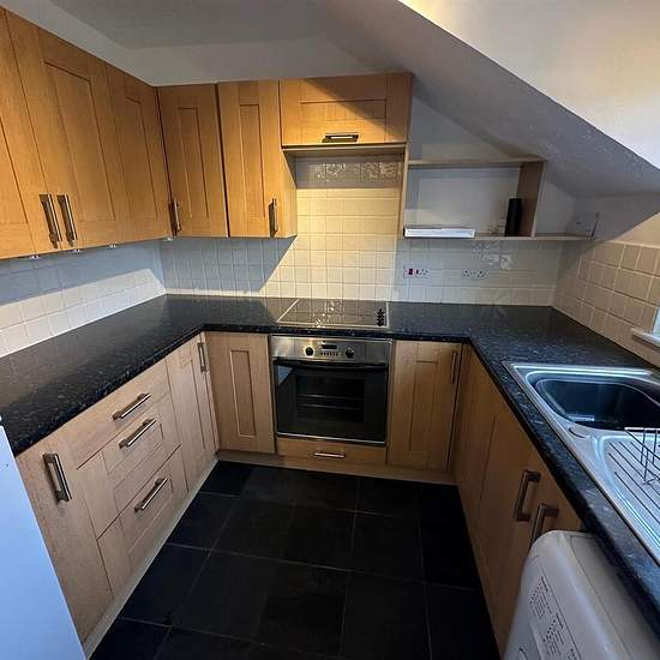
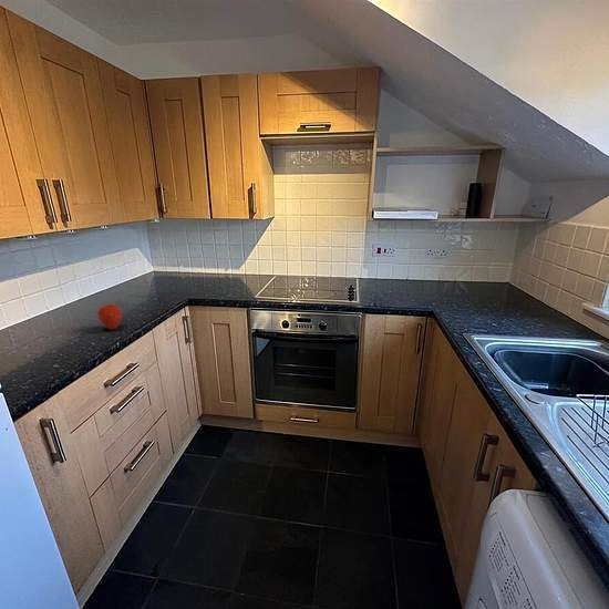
+ apple [97,303,122,330]
